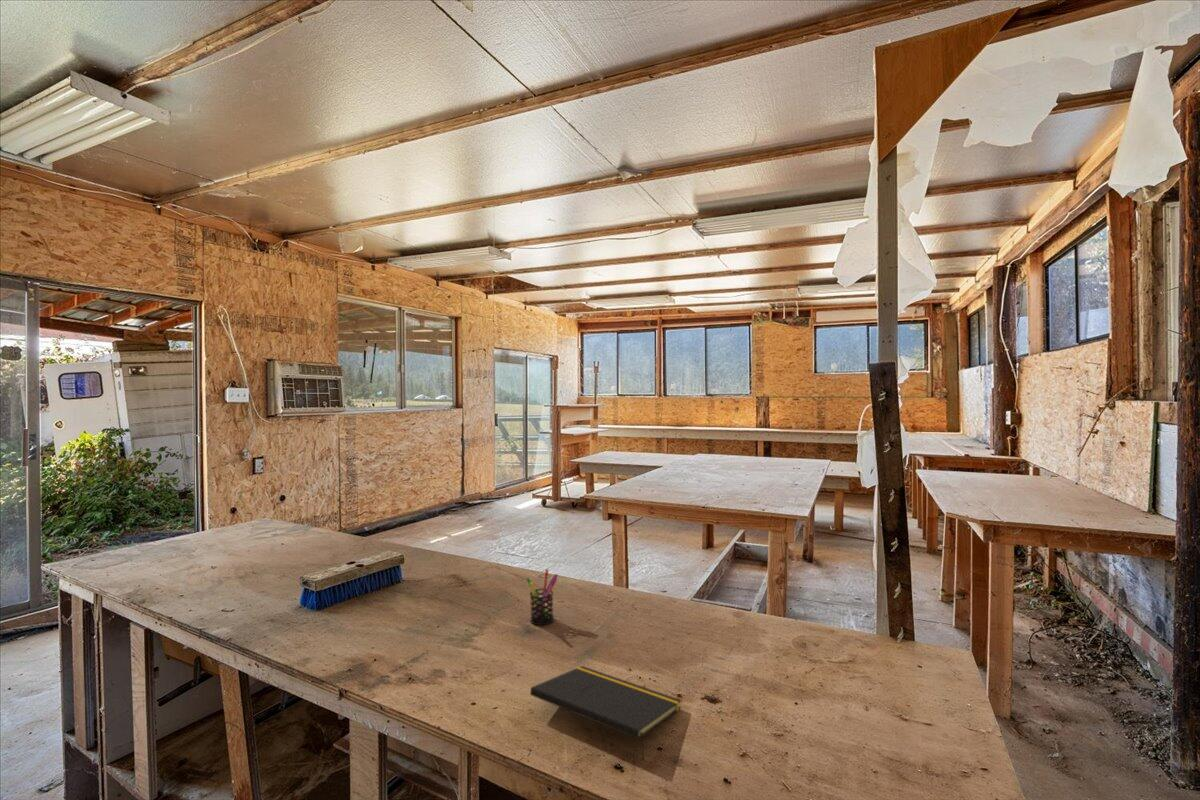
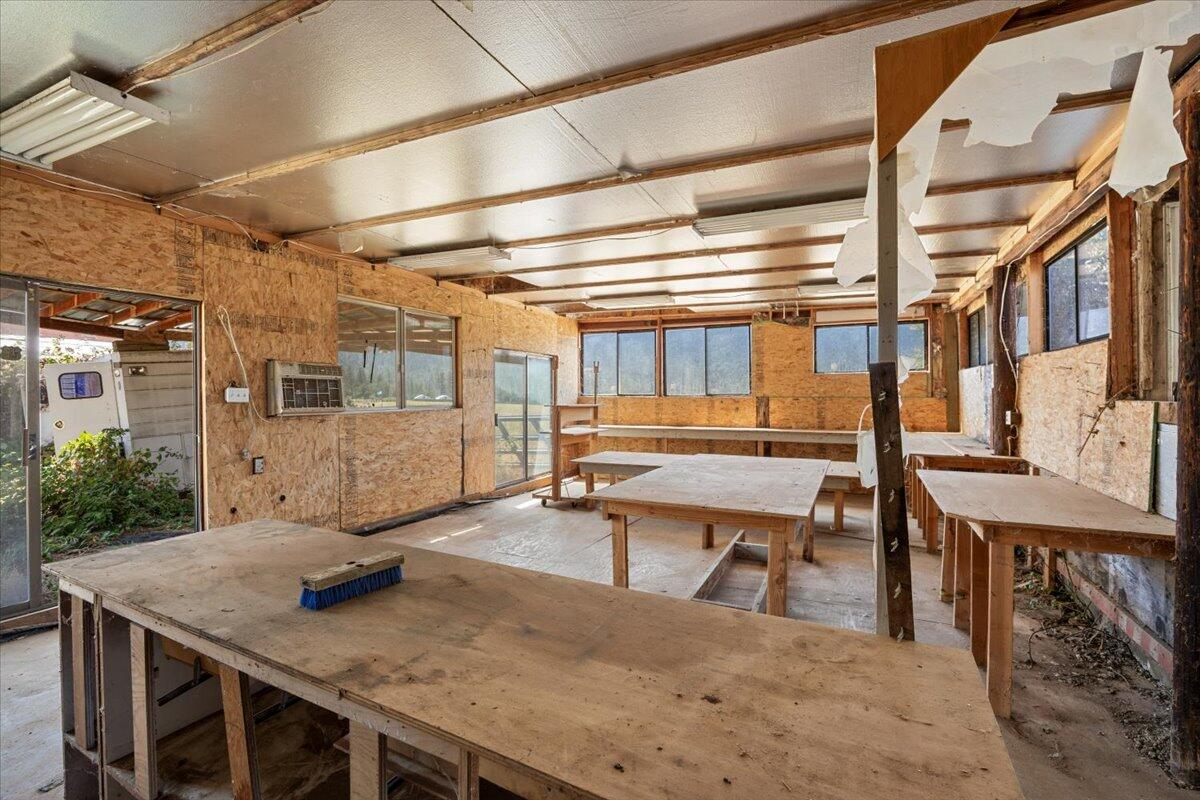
- pen holder [525,568,559,626]
- notepad [529,665,683,761]
